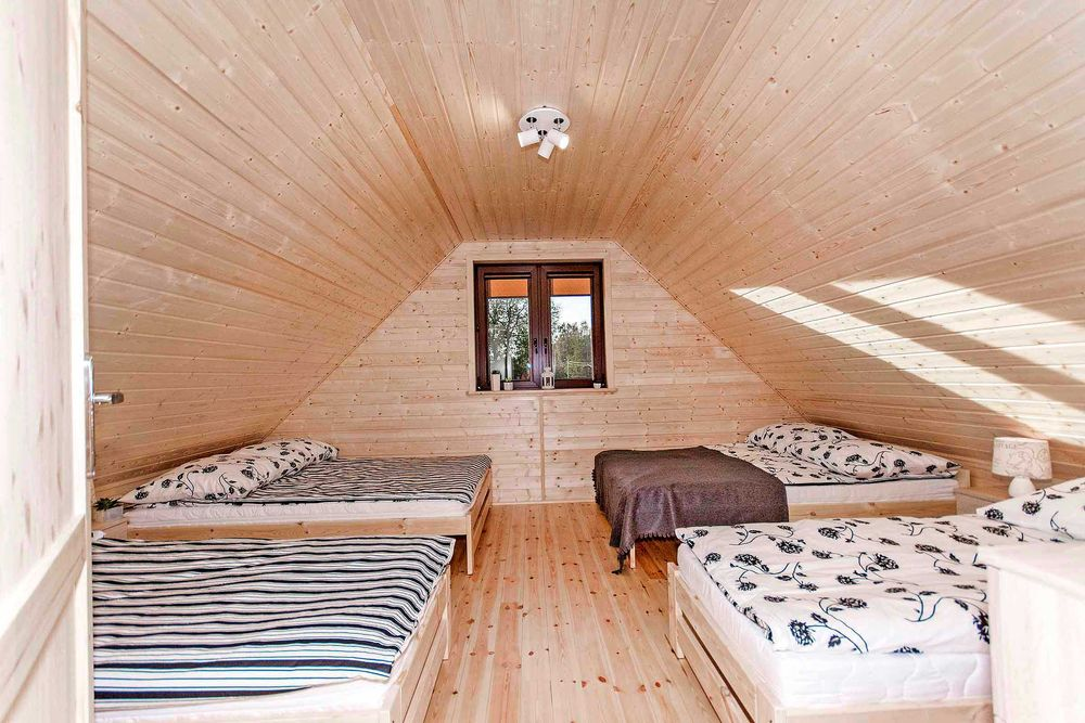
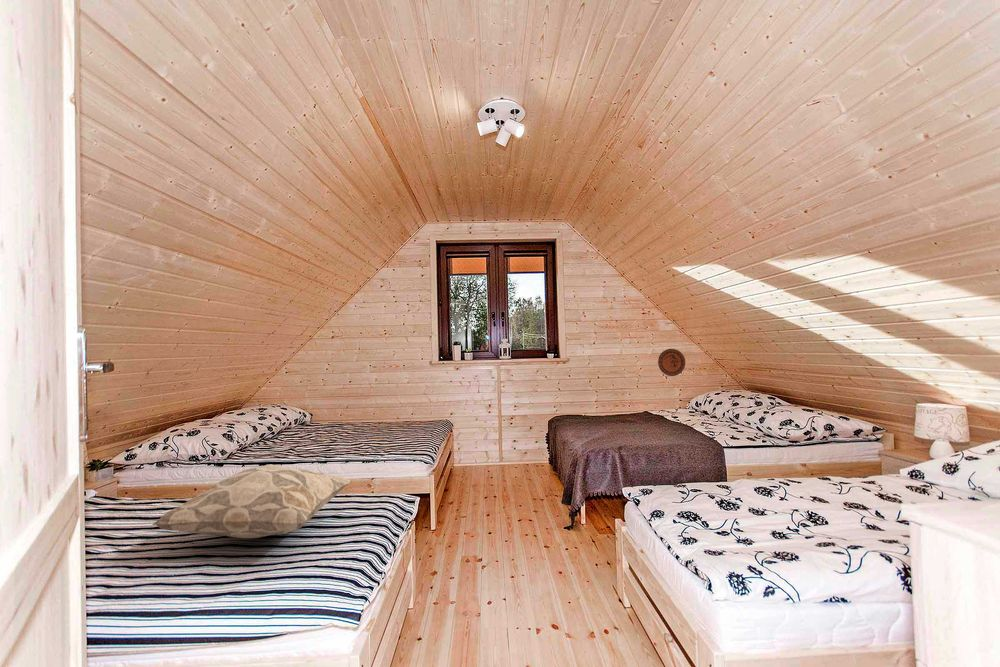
+ decorative pillow [151,464,353,539]
+ decorative plate [657,348,686,377]
